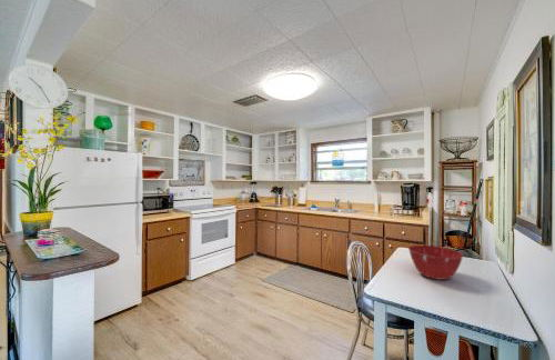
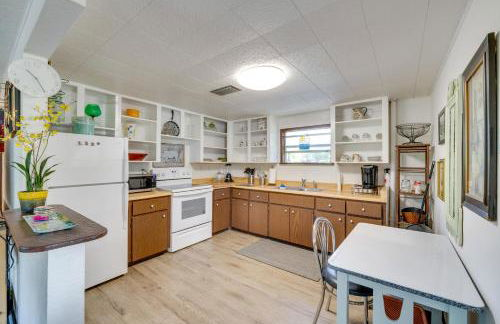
- mixing bowl [407,244,465,281]
